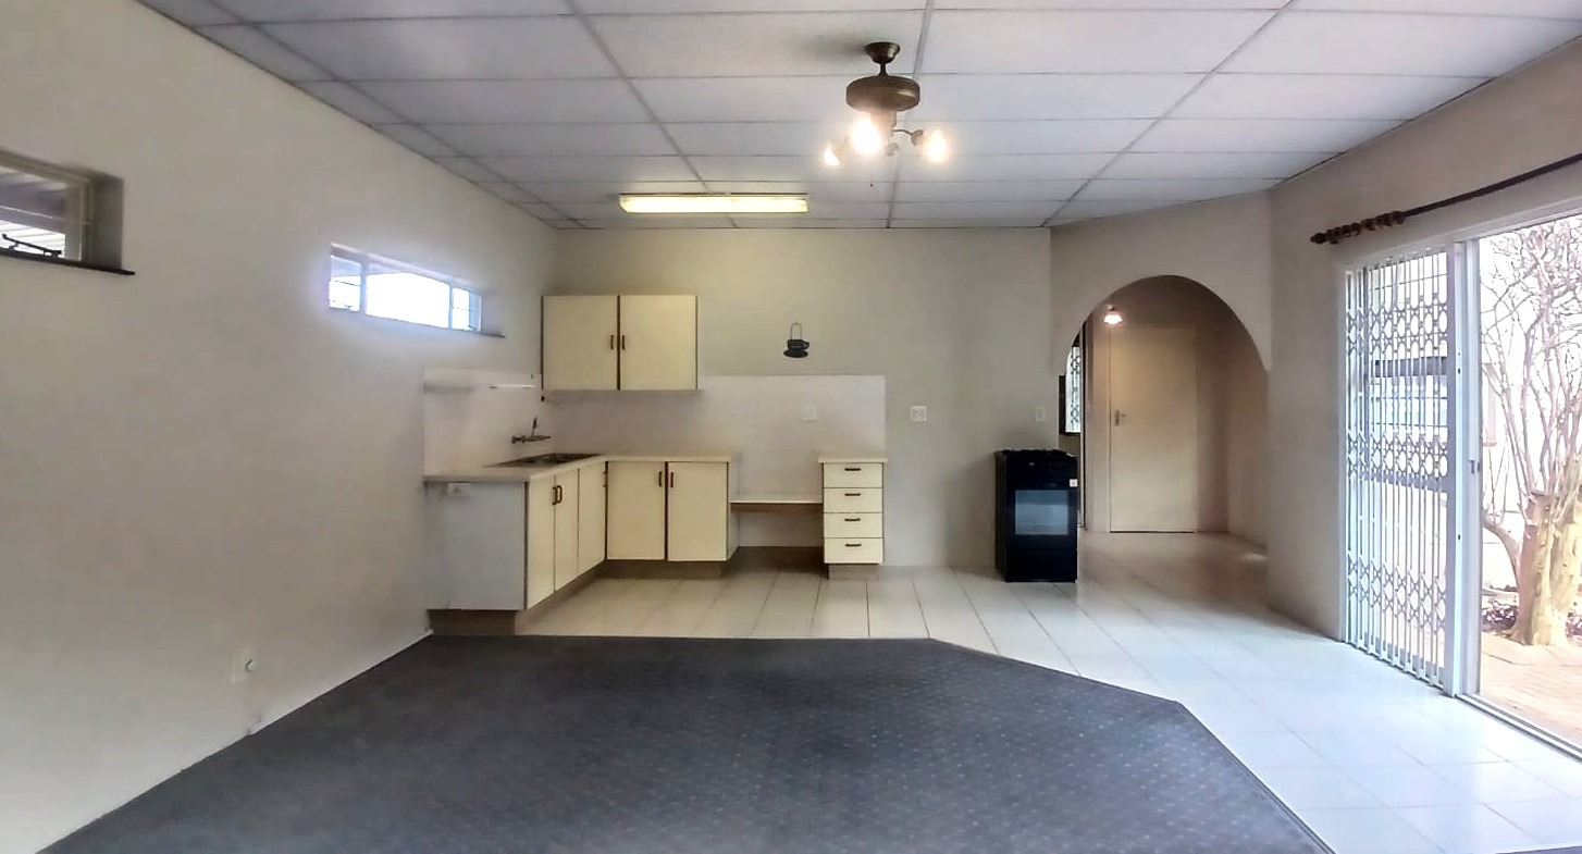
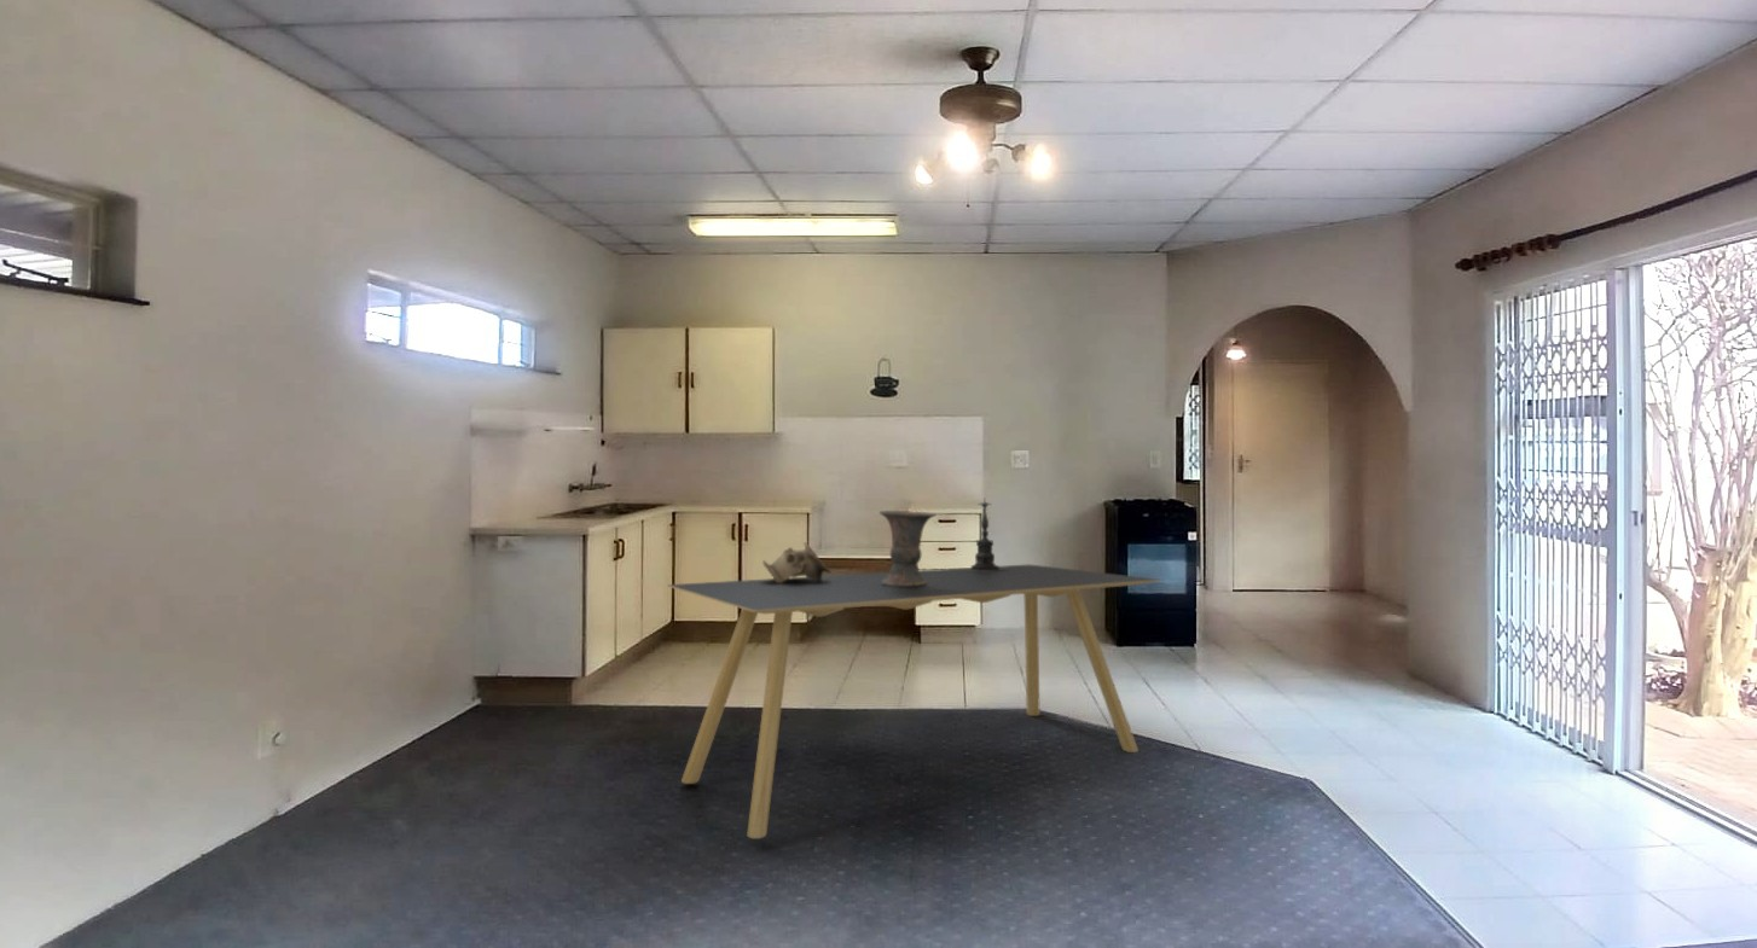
+ dining table [666,563,1161,839]
+ vase [879,510,938,586]
+ decorative bowl [761,541,831,583]
+ candle holder [964,499,1010,572]
